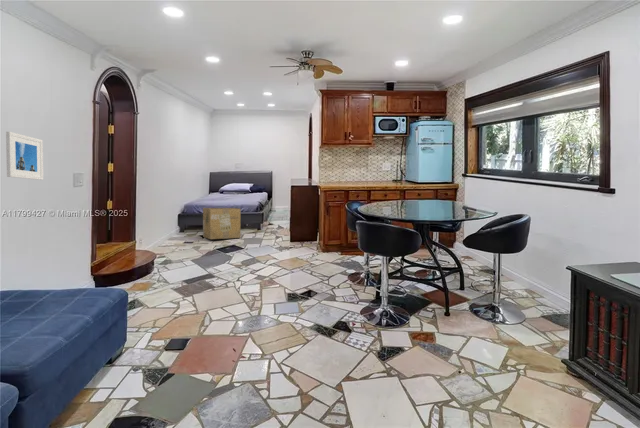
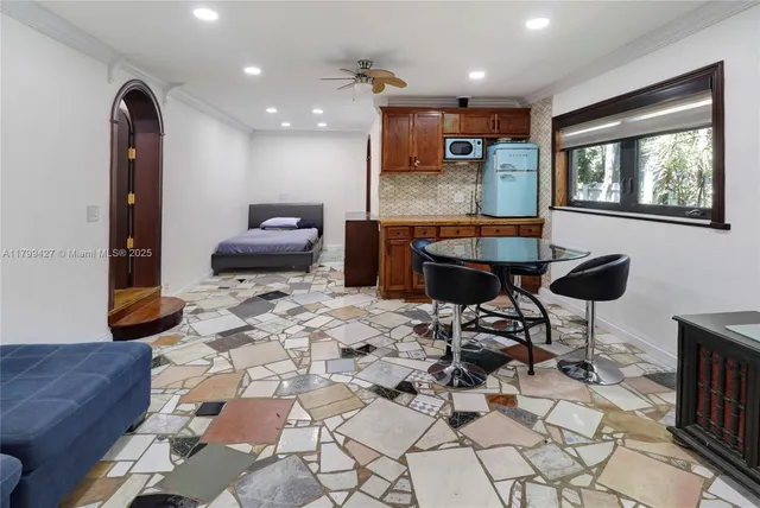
- cardboard box [202,207,241,240]
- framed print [5,131,44,181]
